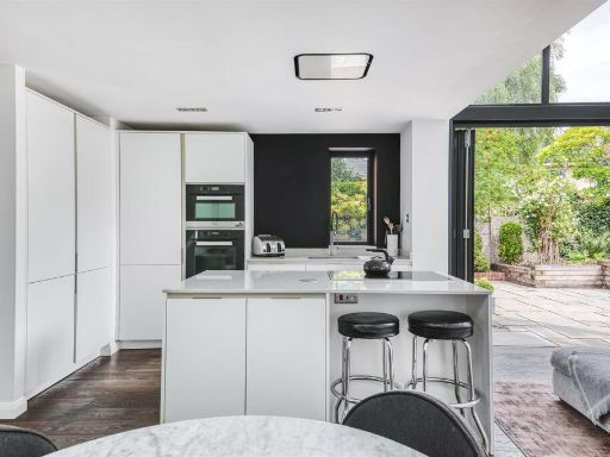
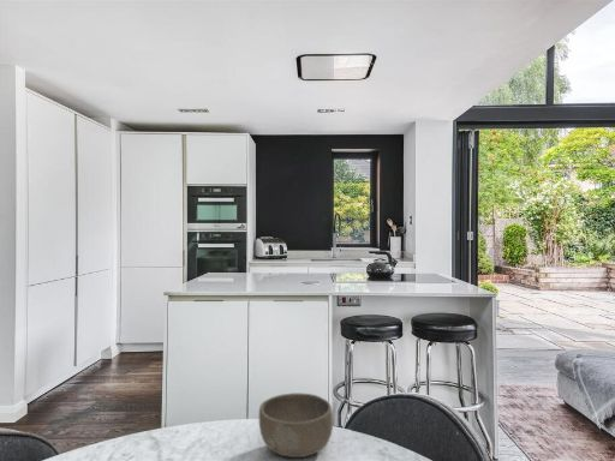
+ bowl [258,393,334,459]
